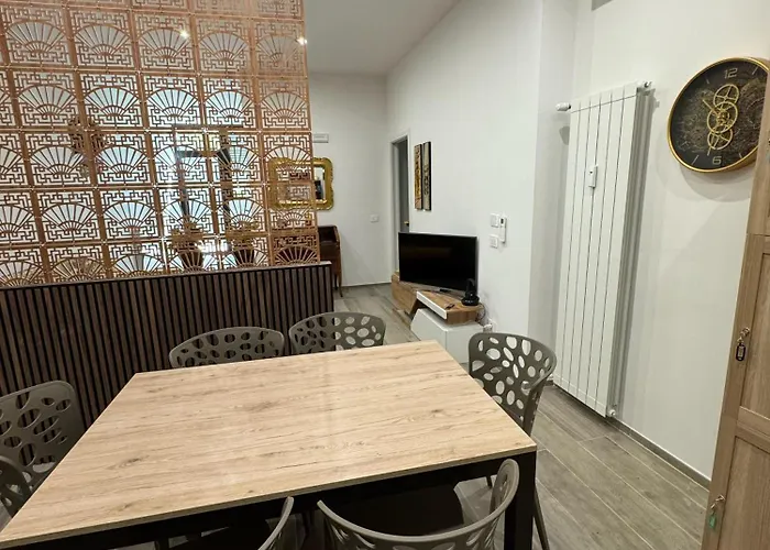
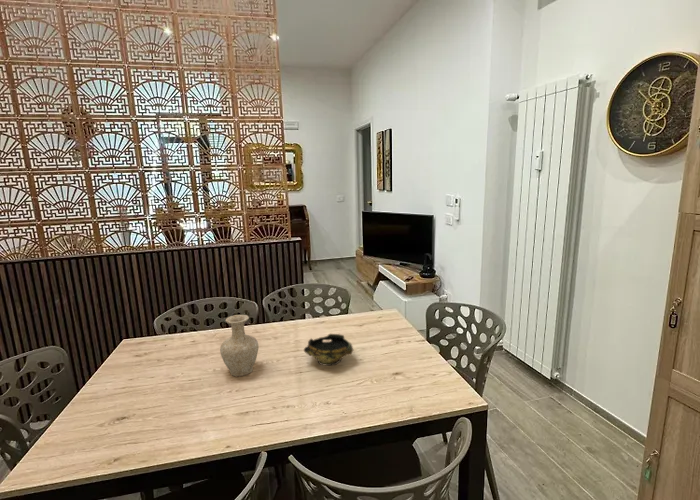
+ vase [219,314,260,377]
+ bowl [303,333,354,367]
